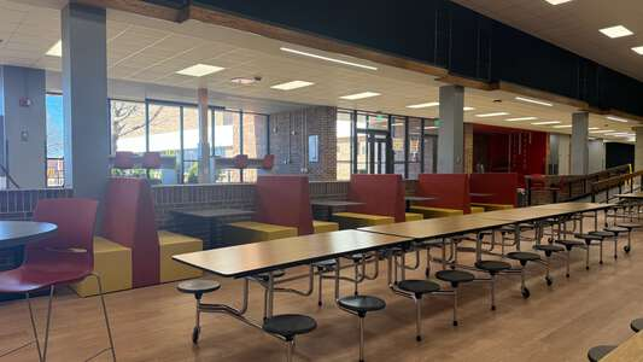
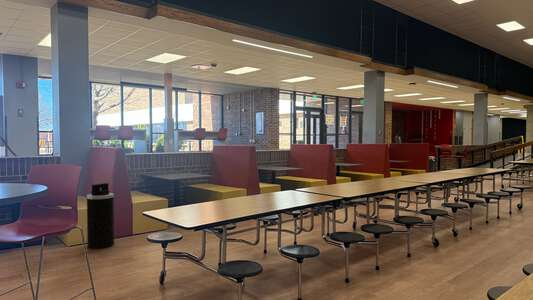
+ trash can [86,182,115,250]
